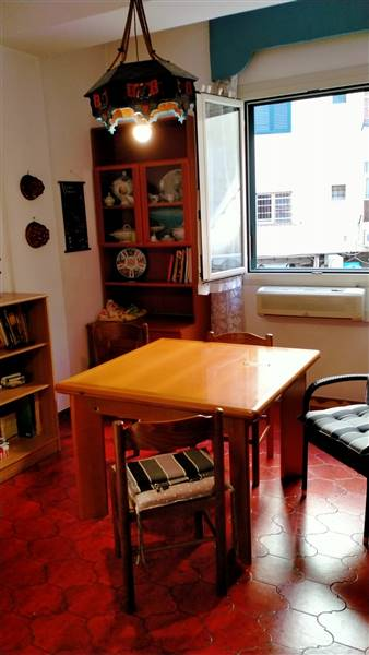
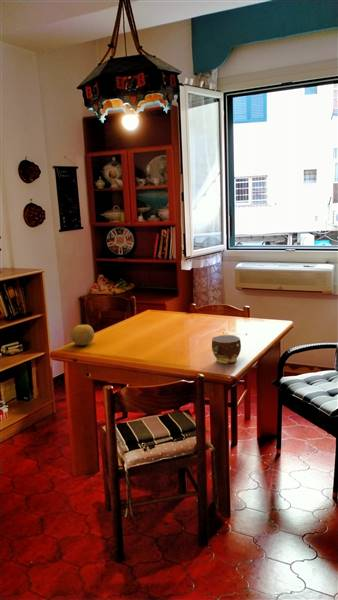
+ cup [211,334,242,364]
+ fruit [70,324,95,346]
